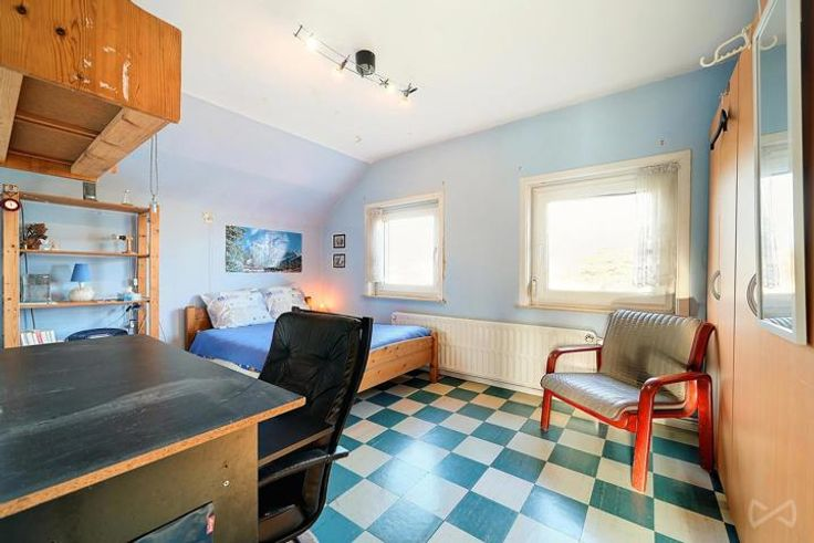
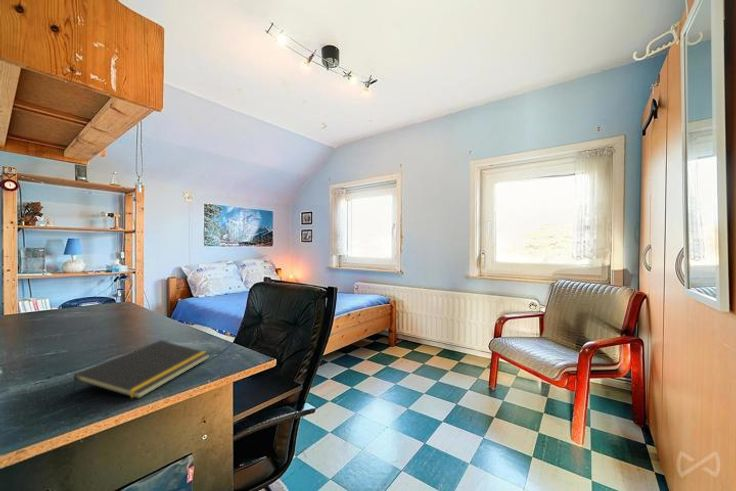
+ notepad [70,339,211,400]
